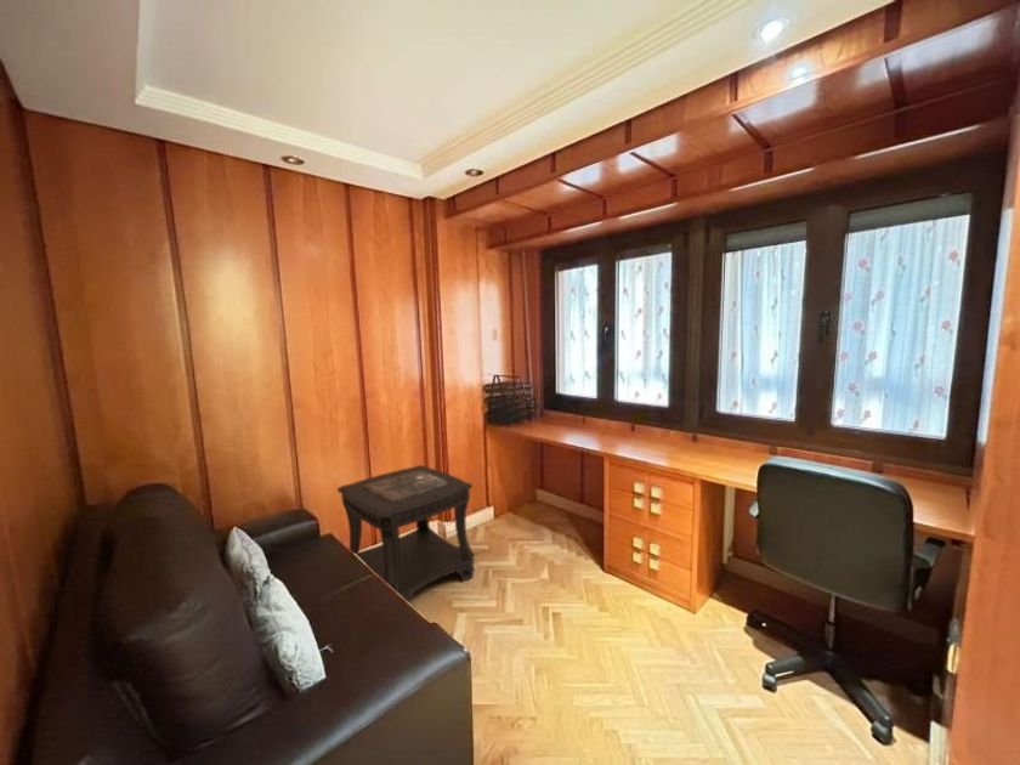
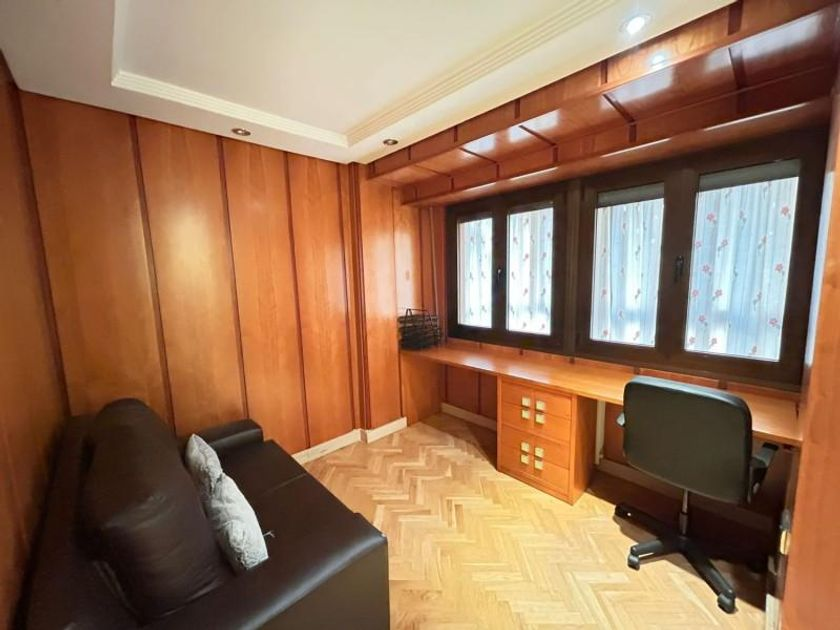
- side table [336,464,476,604]
